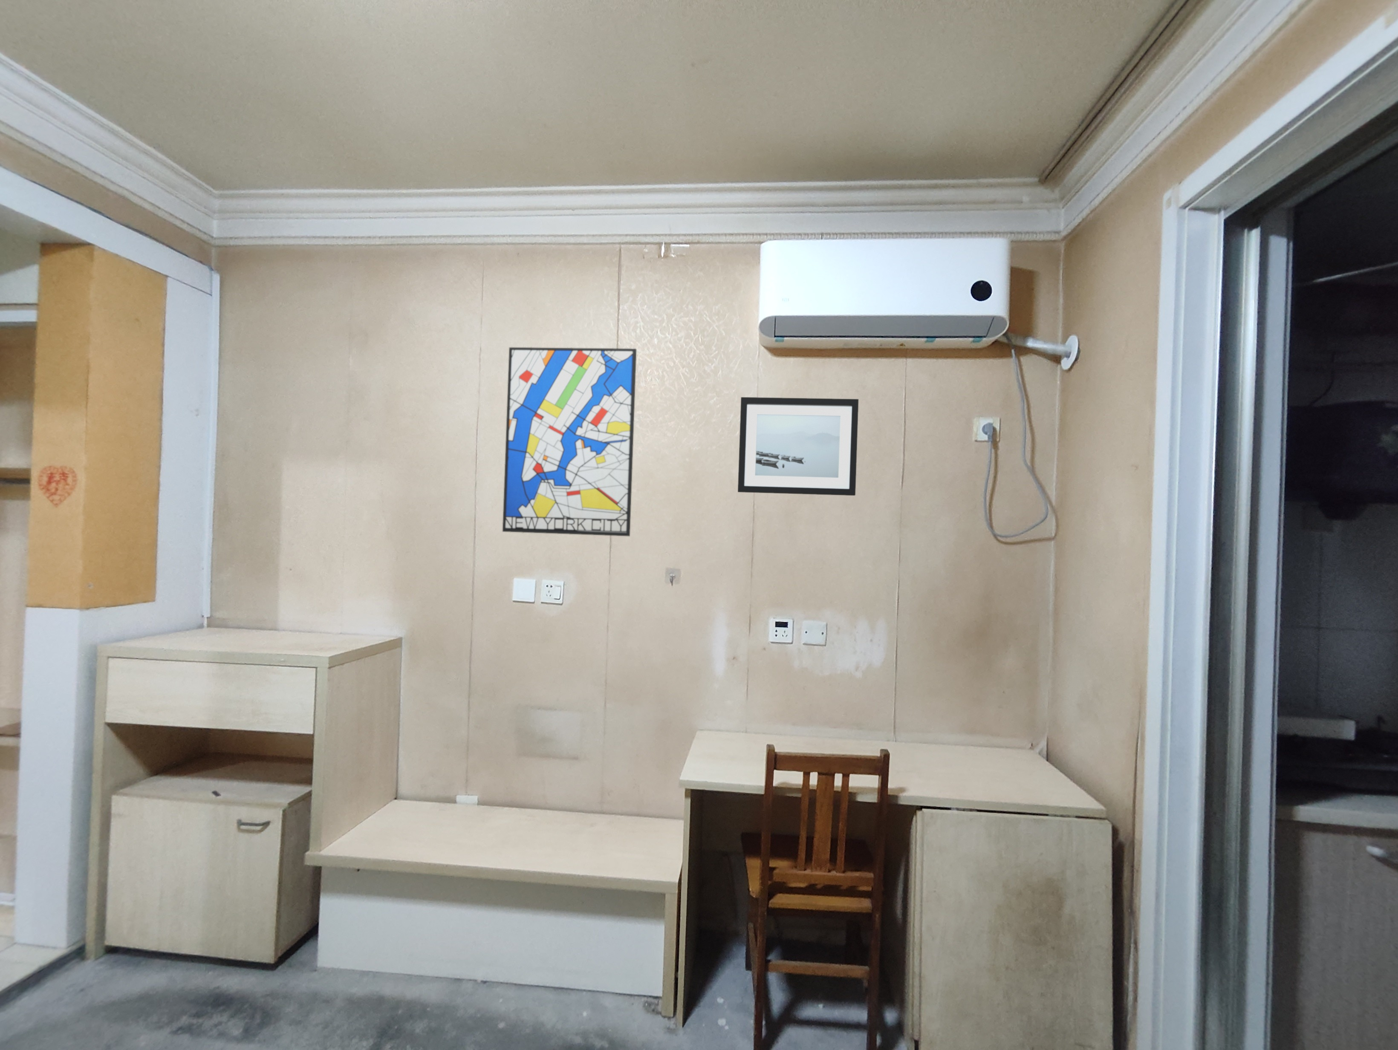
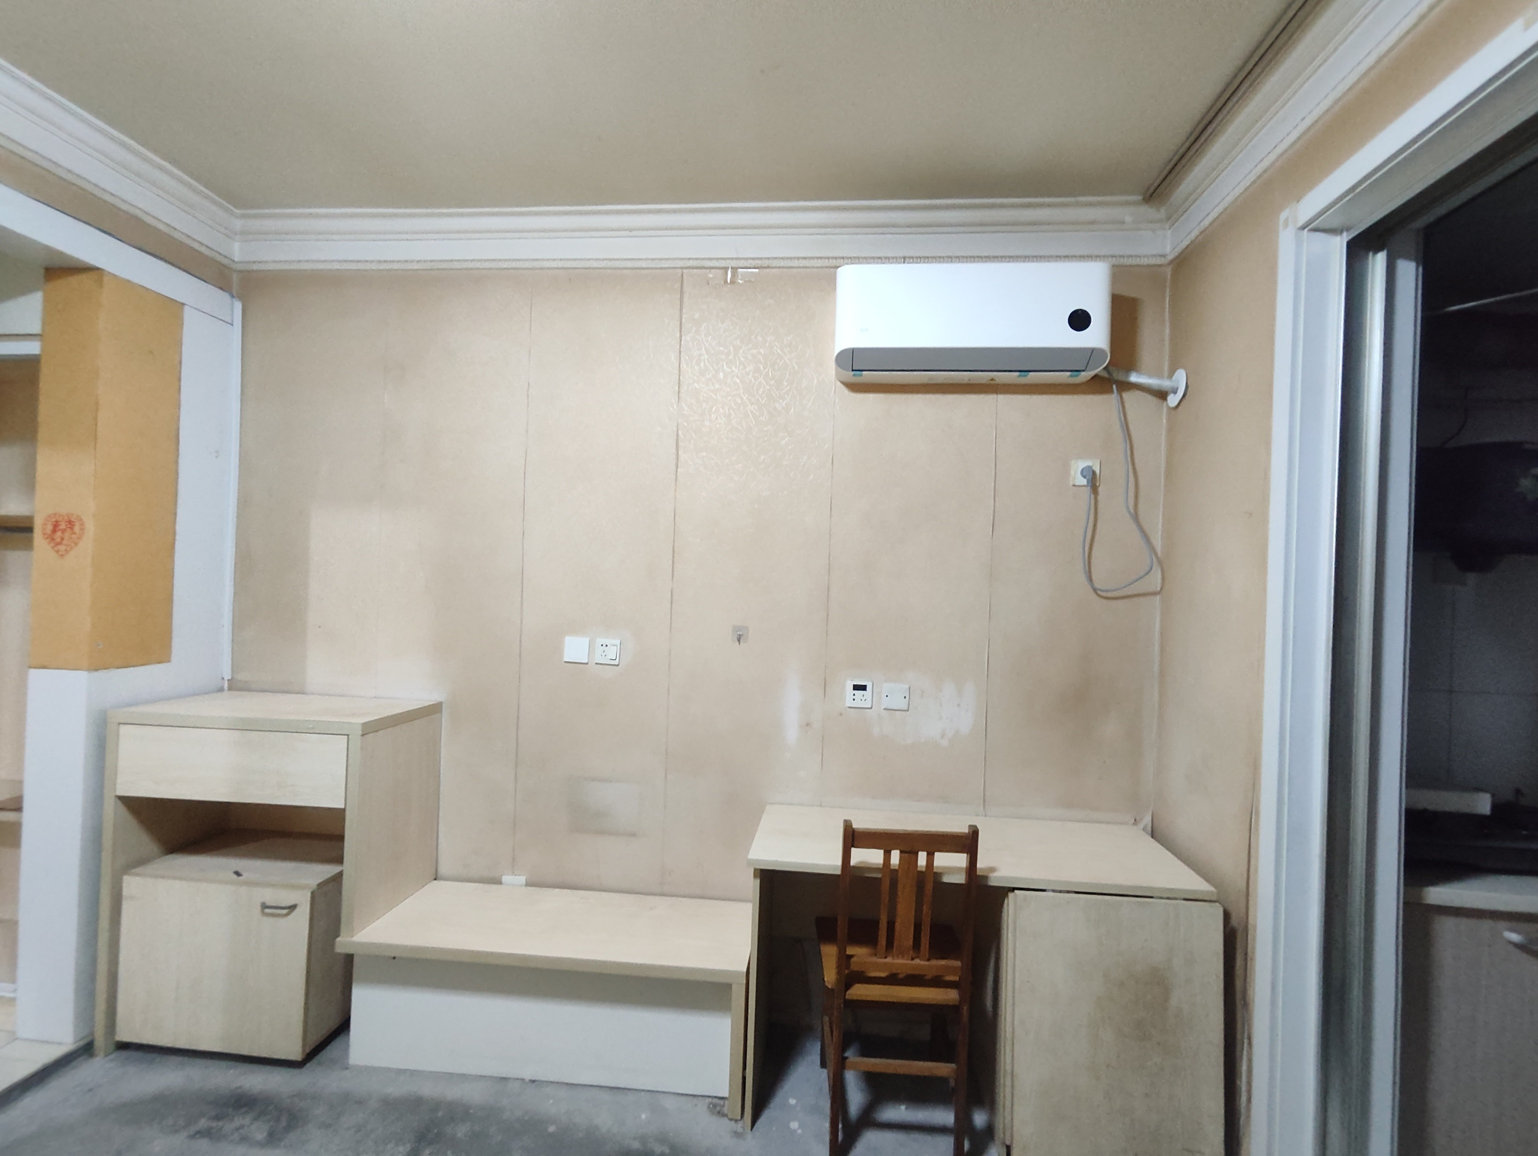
- wall art [737,397,858,496]
- wall art [502,346,637,537]
